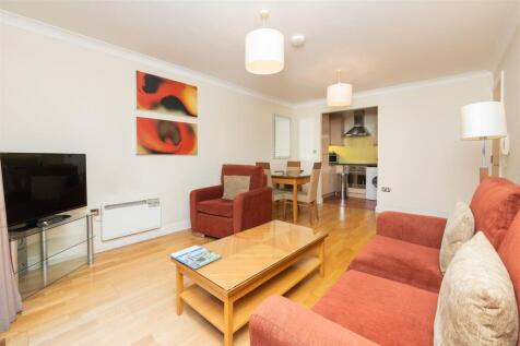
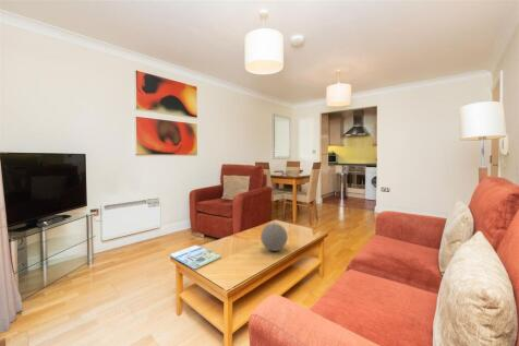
+ decorative ball [260,223,289,252]
